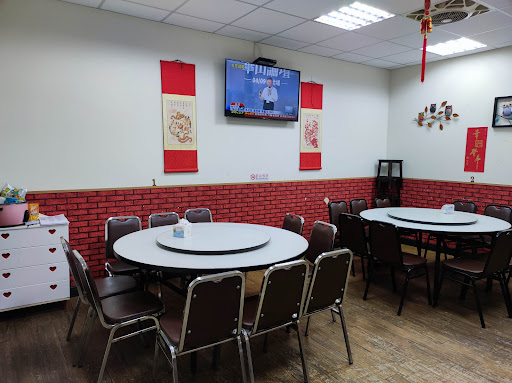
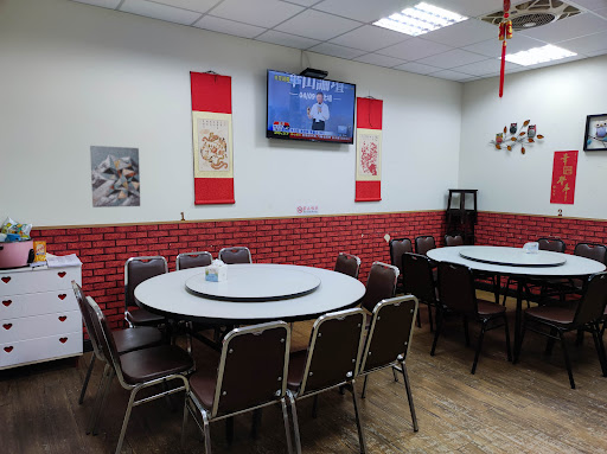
+ wall art [89,145,141,209]
